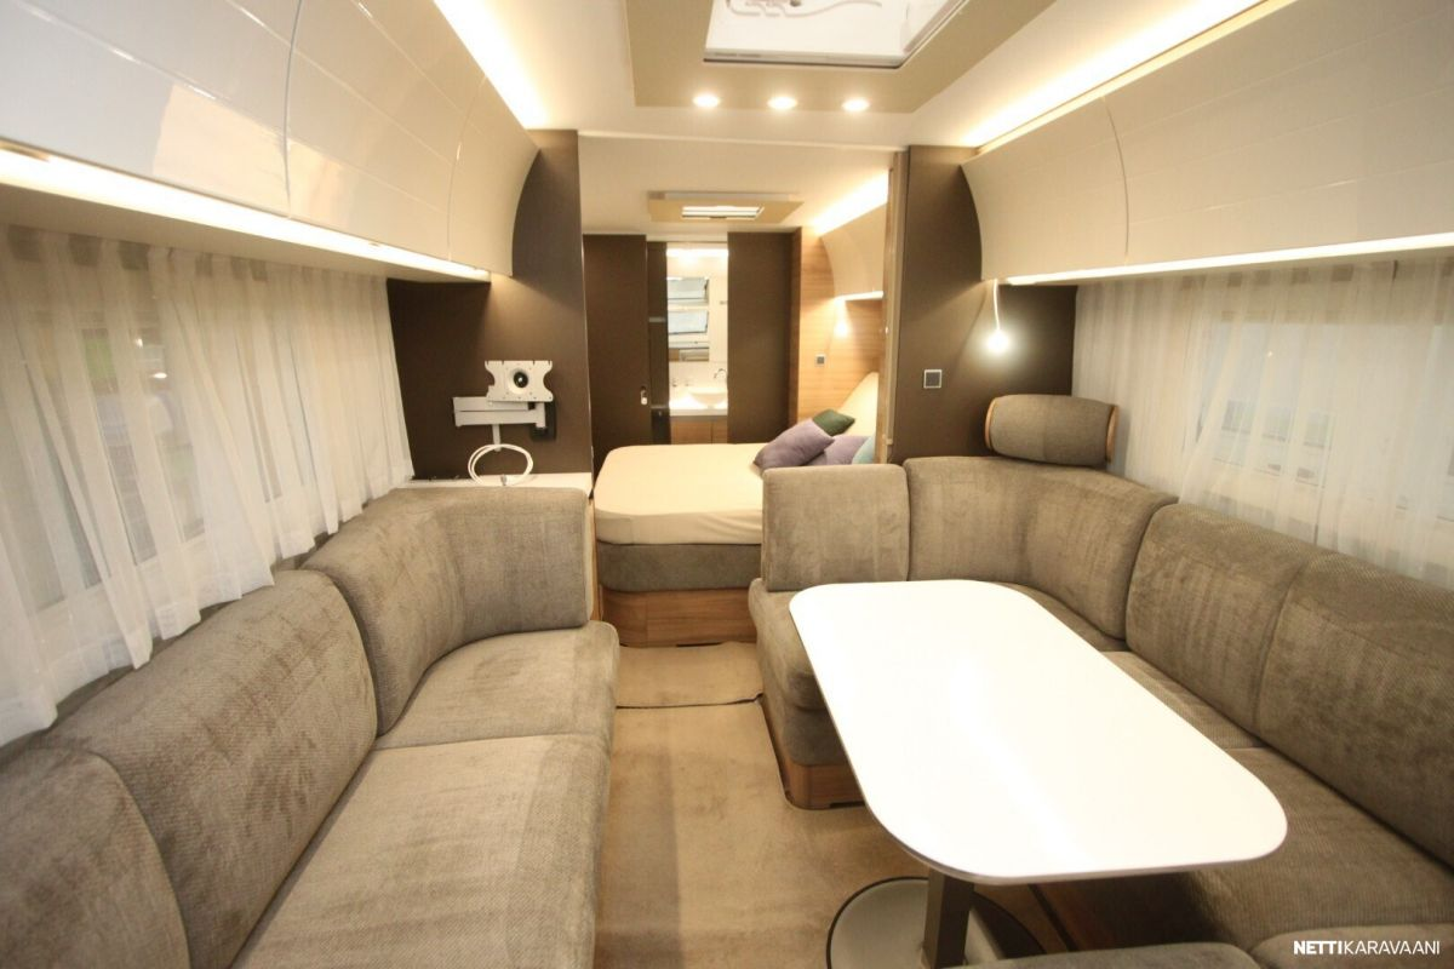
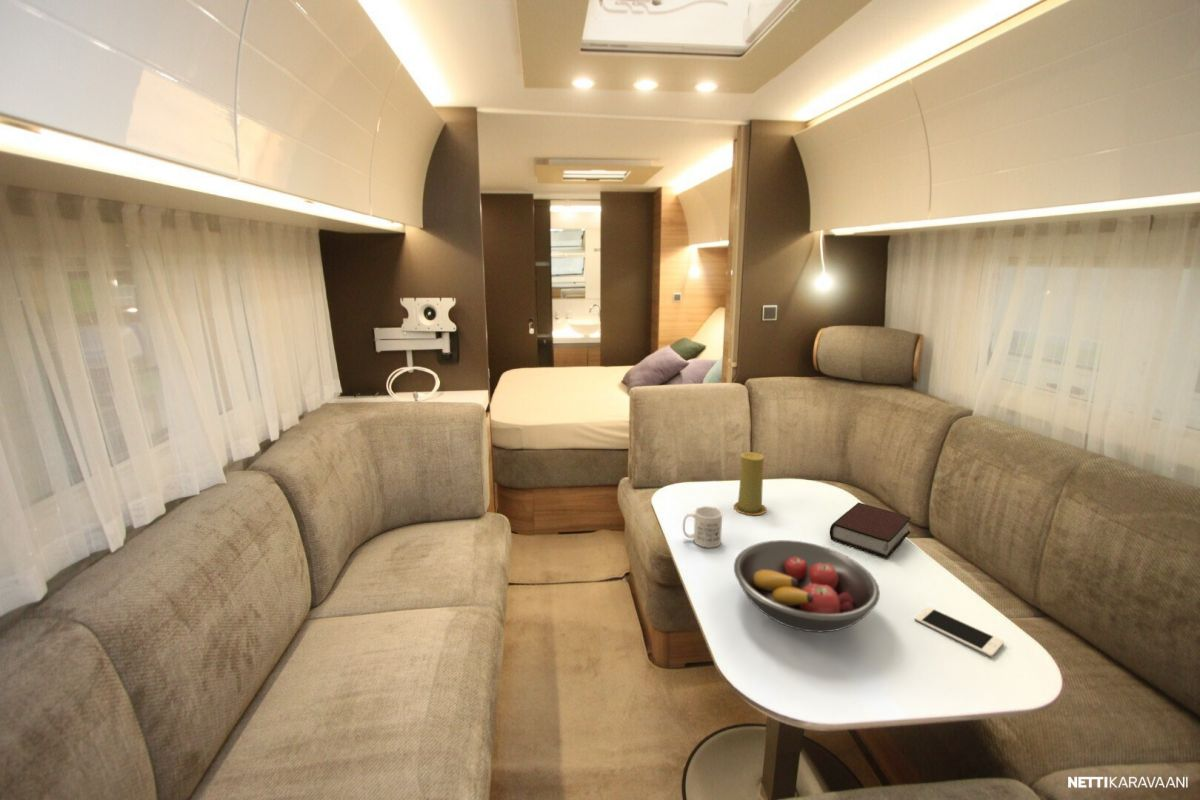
+ bible [829,501,912,559]
+ cell phone [914,606,1005,658]
+ candle [733,451,768,516]
+ mug [682,505,723,549]
+ fruit bowl [733,539,881,633]
